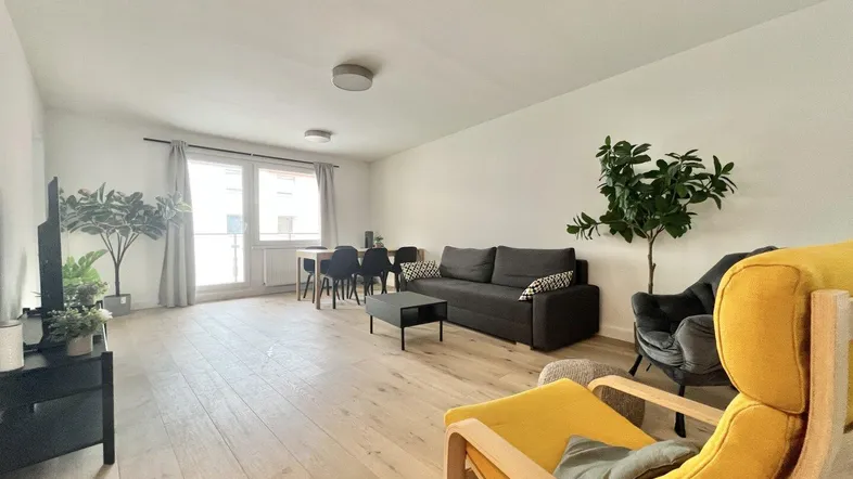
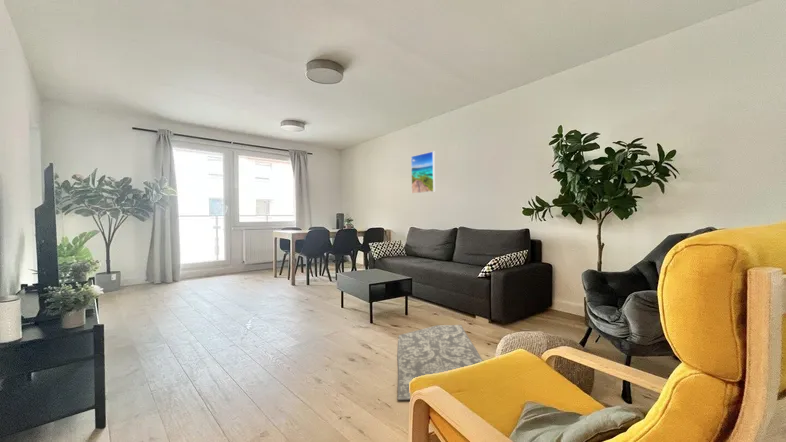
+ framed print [410,150,436,194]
+ rug [396,324,483,401]
